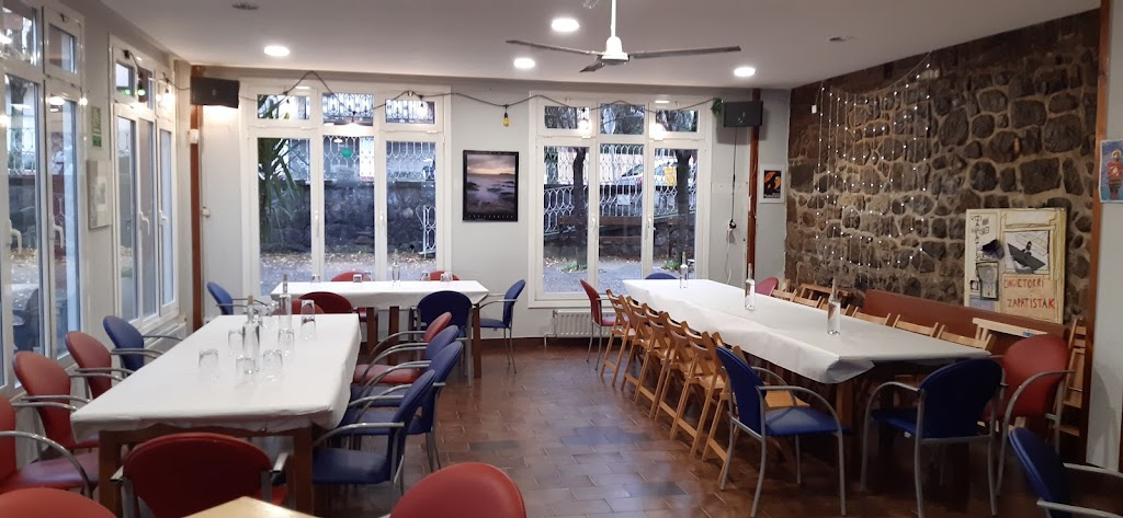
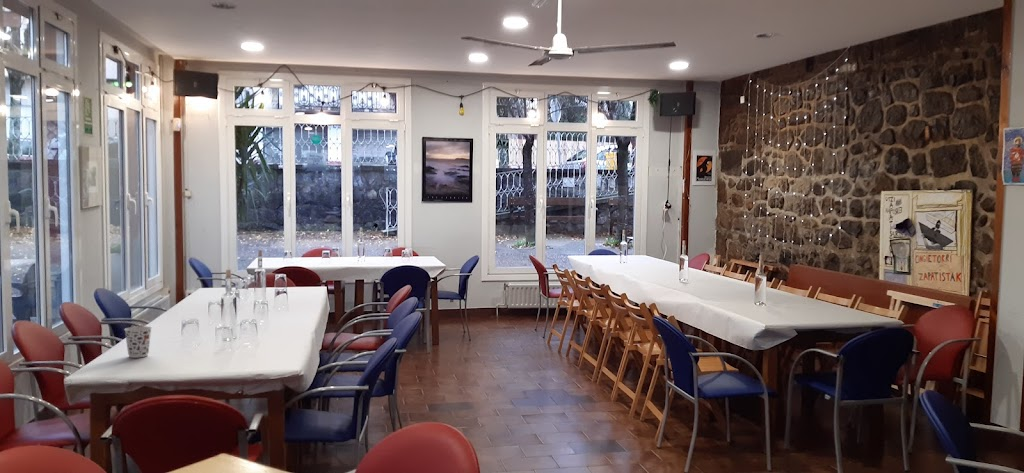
+ cup [123,325,153,359]
